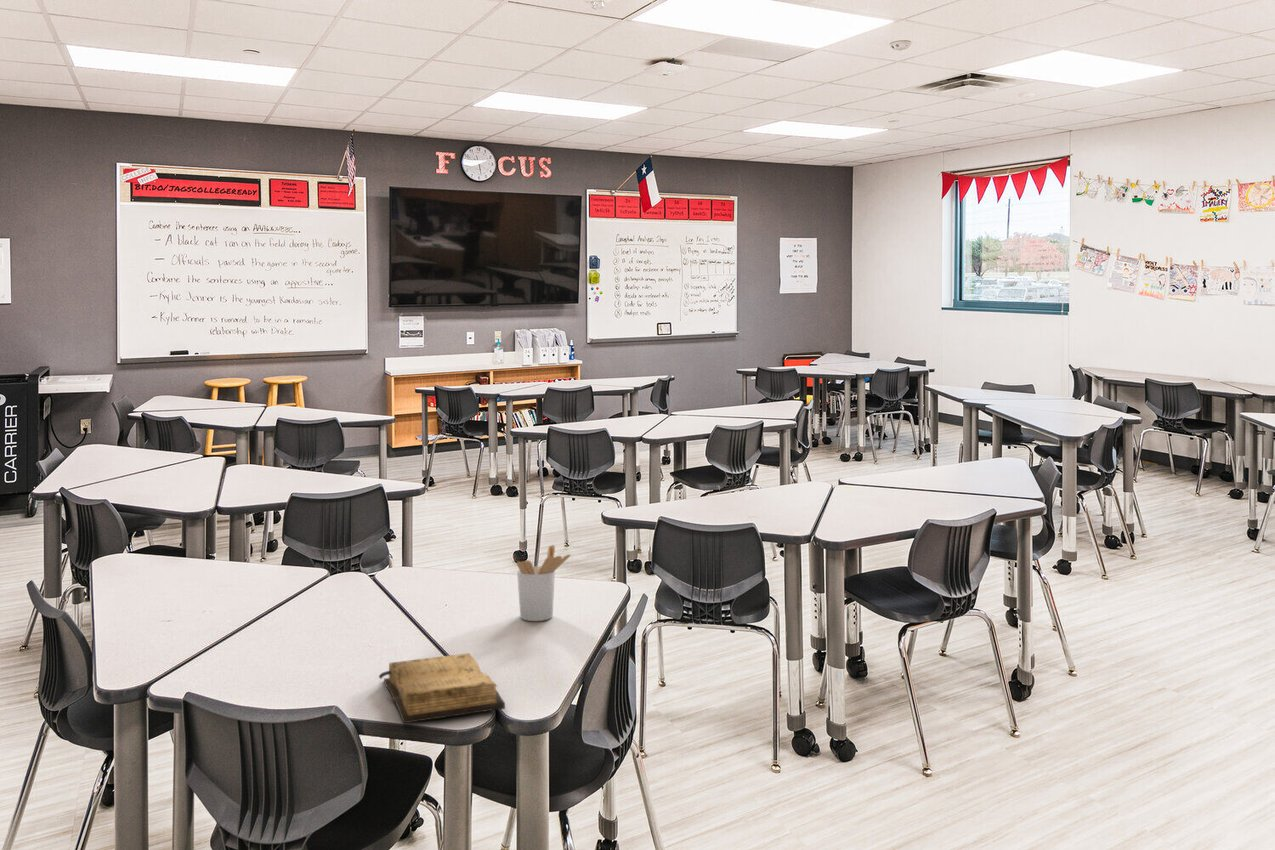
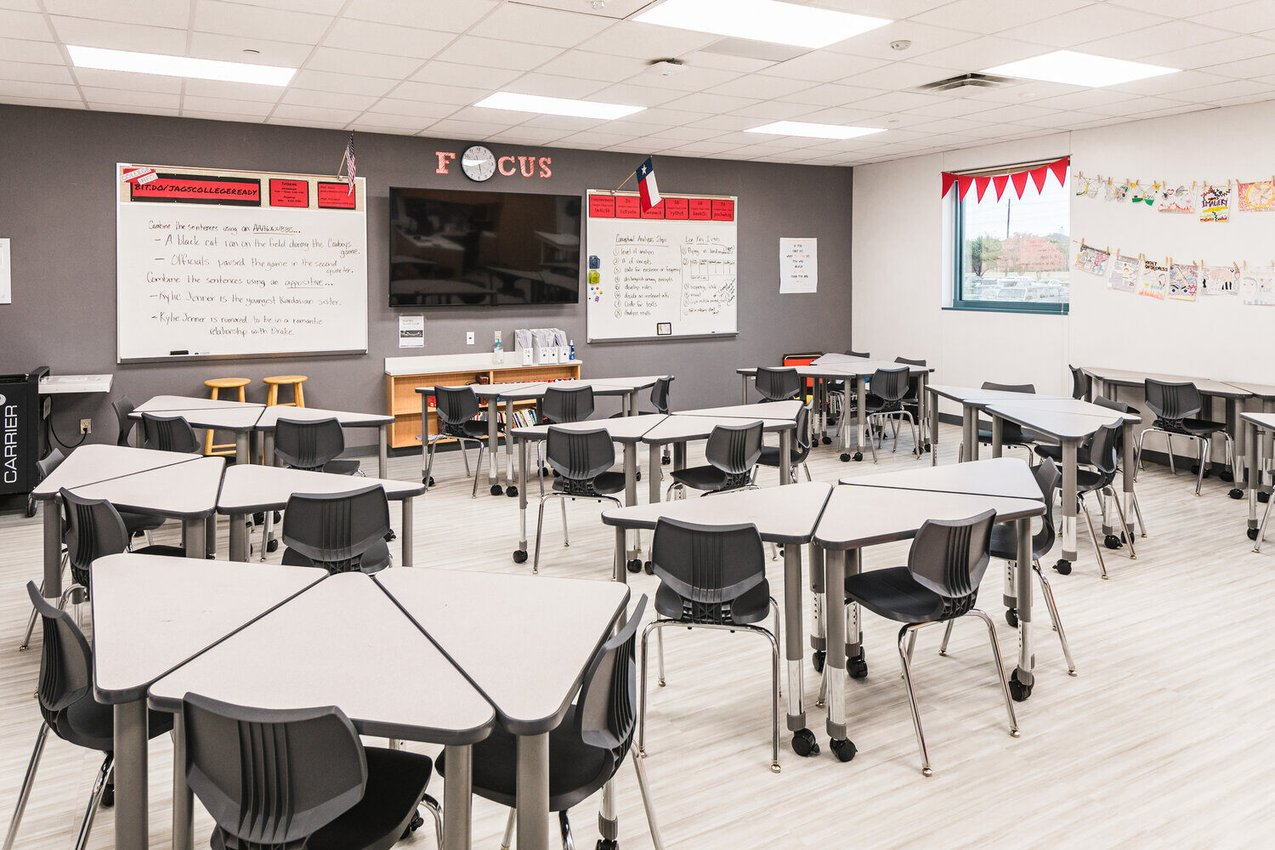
- diary [378,652,506,724]
- utensil holder [516,544,571,622]
